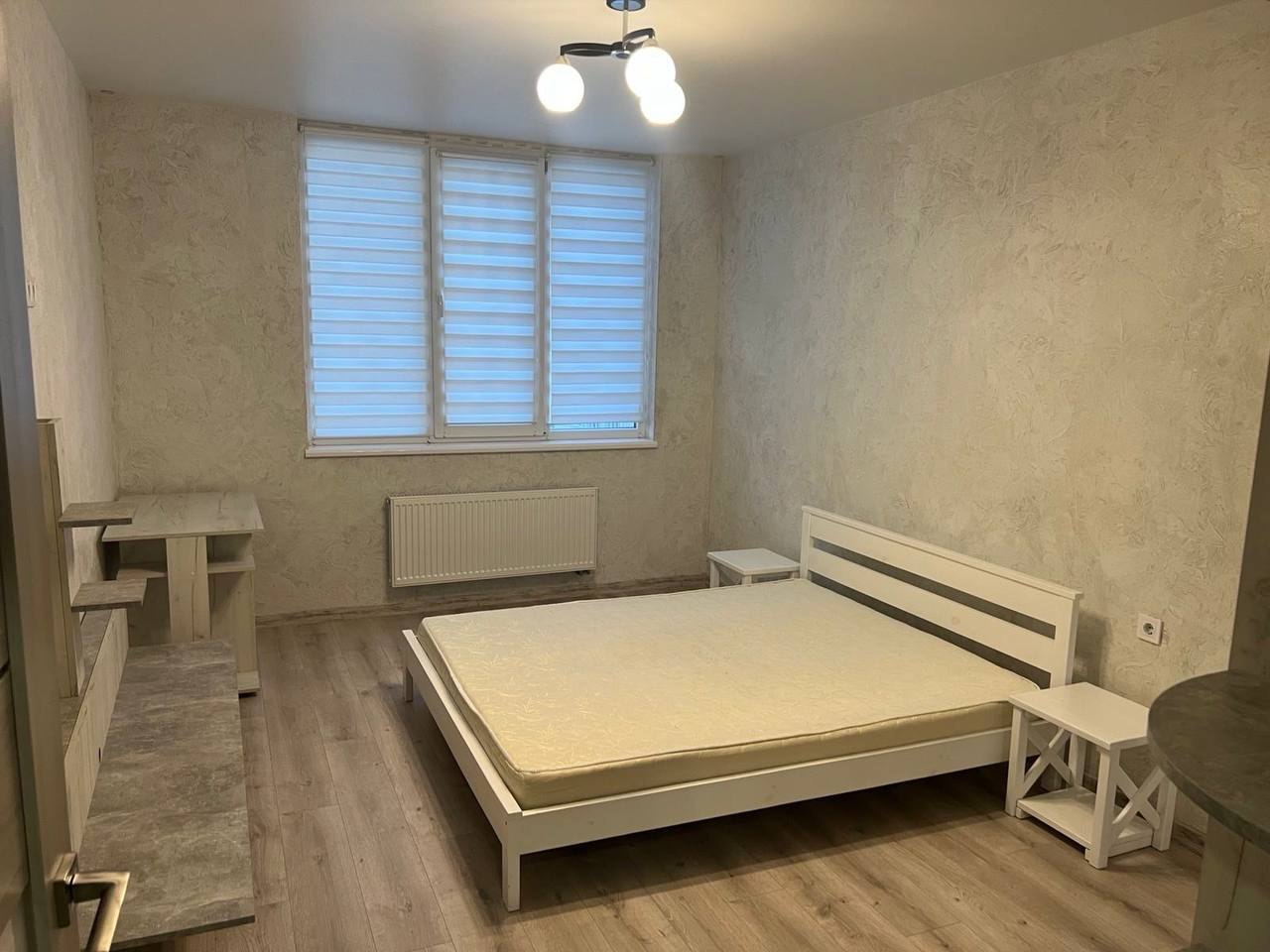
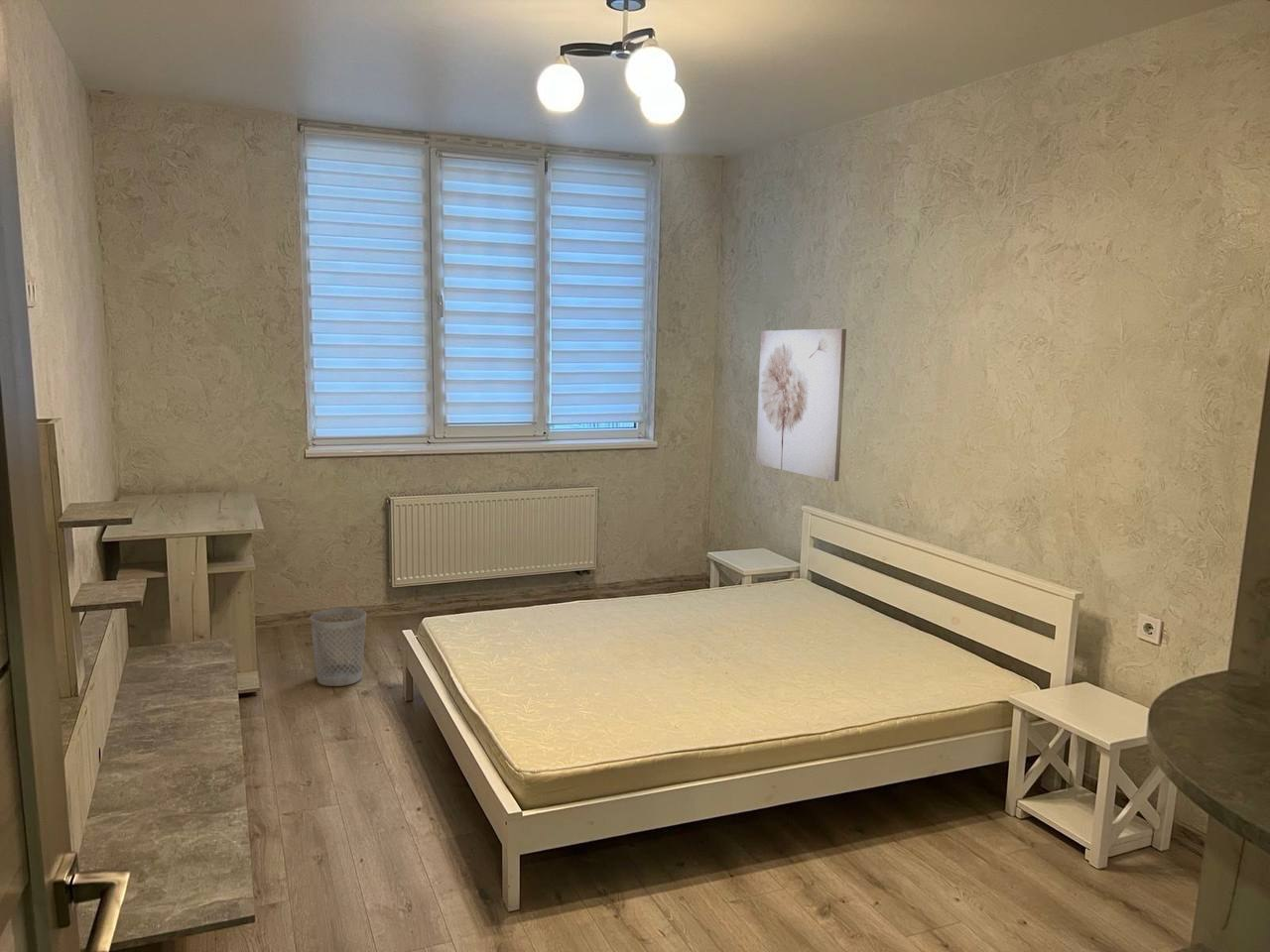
+ wastebasket [310,607,367,687]
+ wall art [755,327,847,482]
